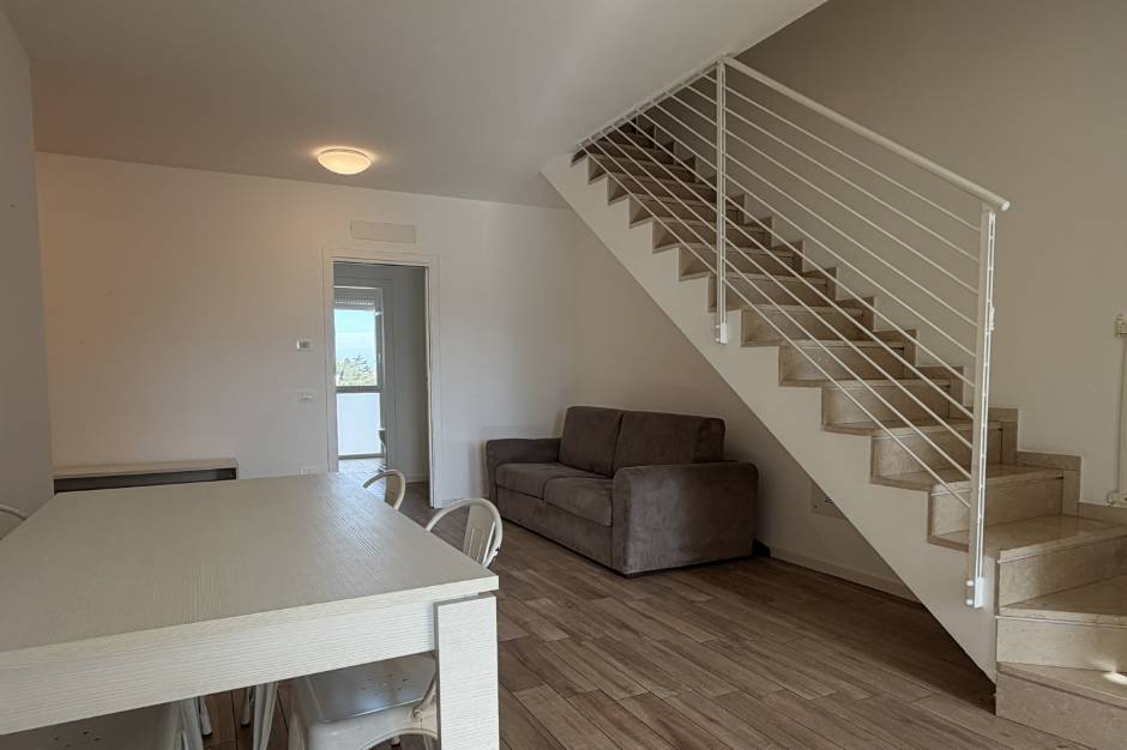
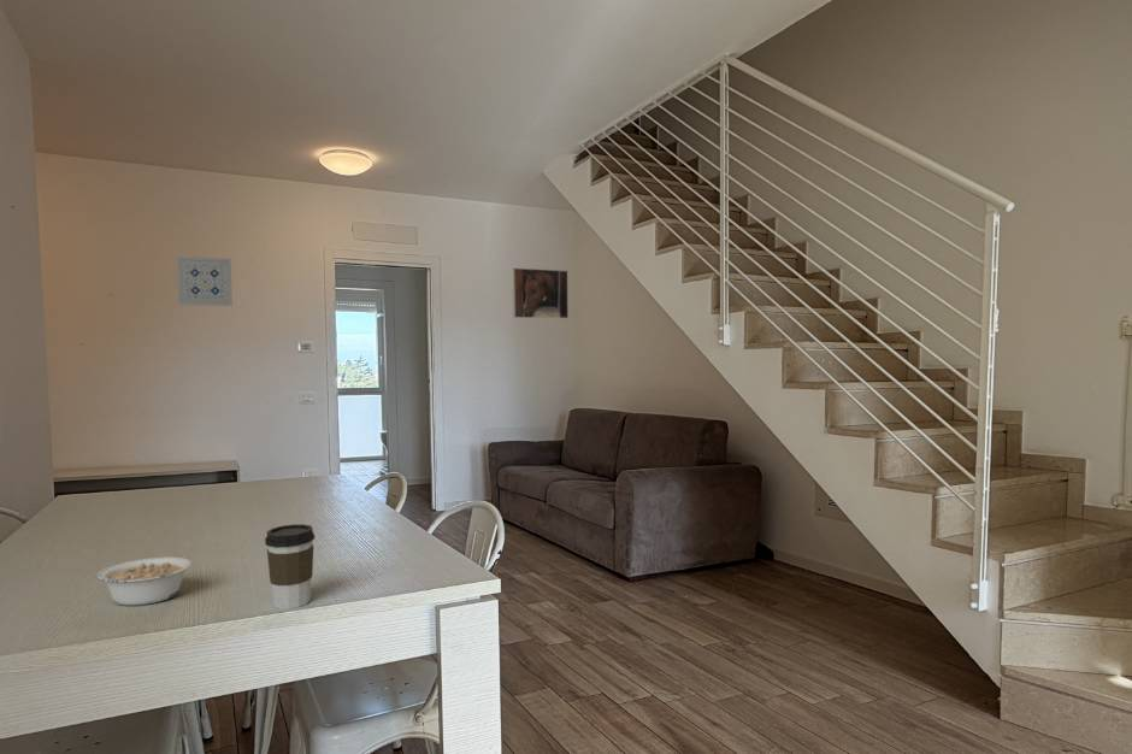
+ wall art [176,255,234,307]
+ coffee cup [264,523,316,609]
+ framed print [512,267,570,319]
+ legume [96,555,193,607]
